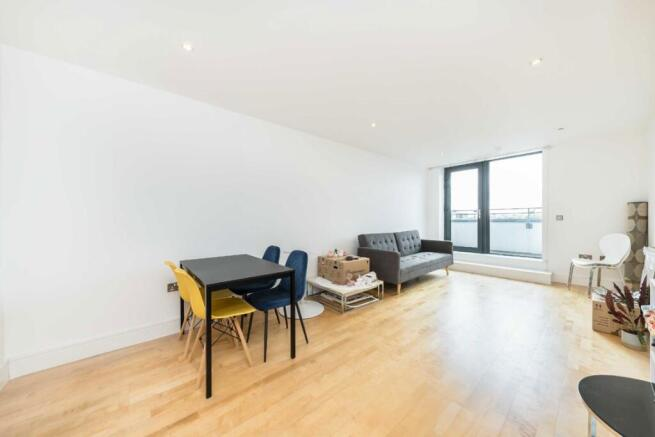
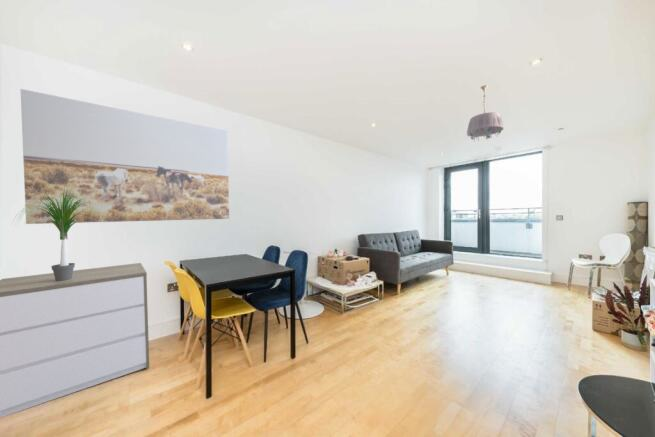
+ ceiling light fixture [466,84,504,142]
+ potted plant [11,184,104,281]
+ dresser [0,262,150,418]
+ wall art [20,88,230,225]
